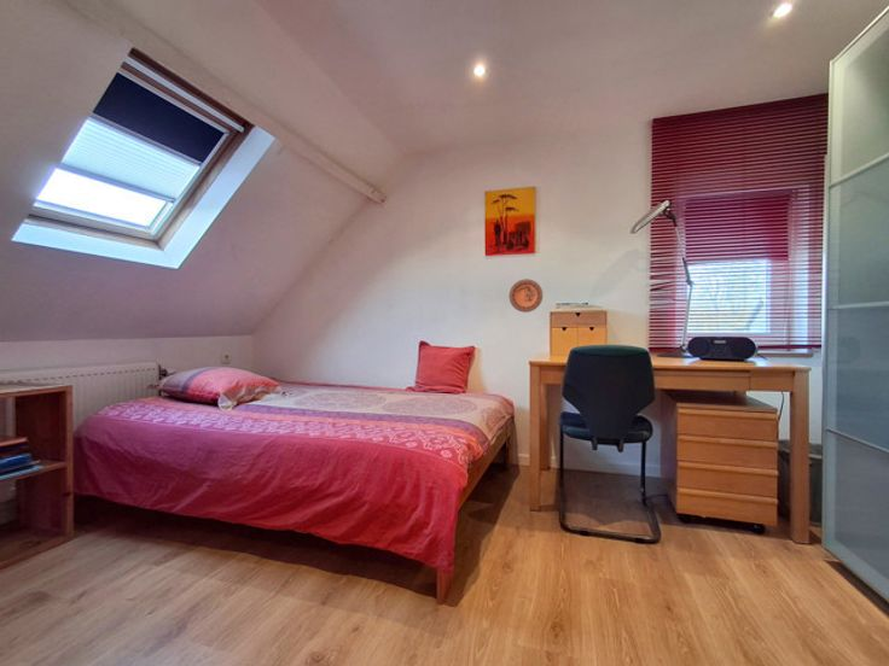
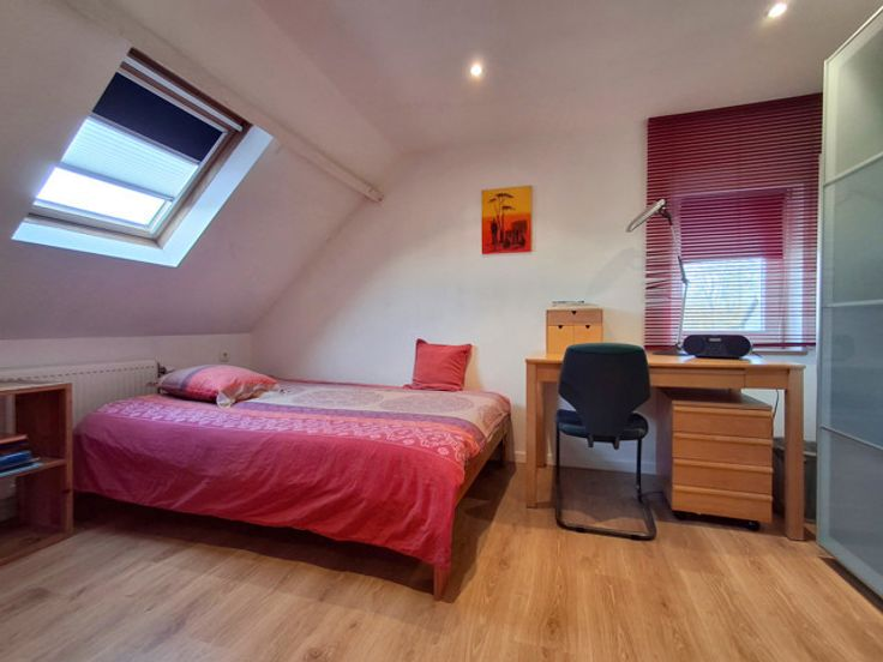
- decorative plate [509,279,544,314]
